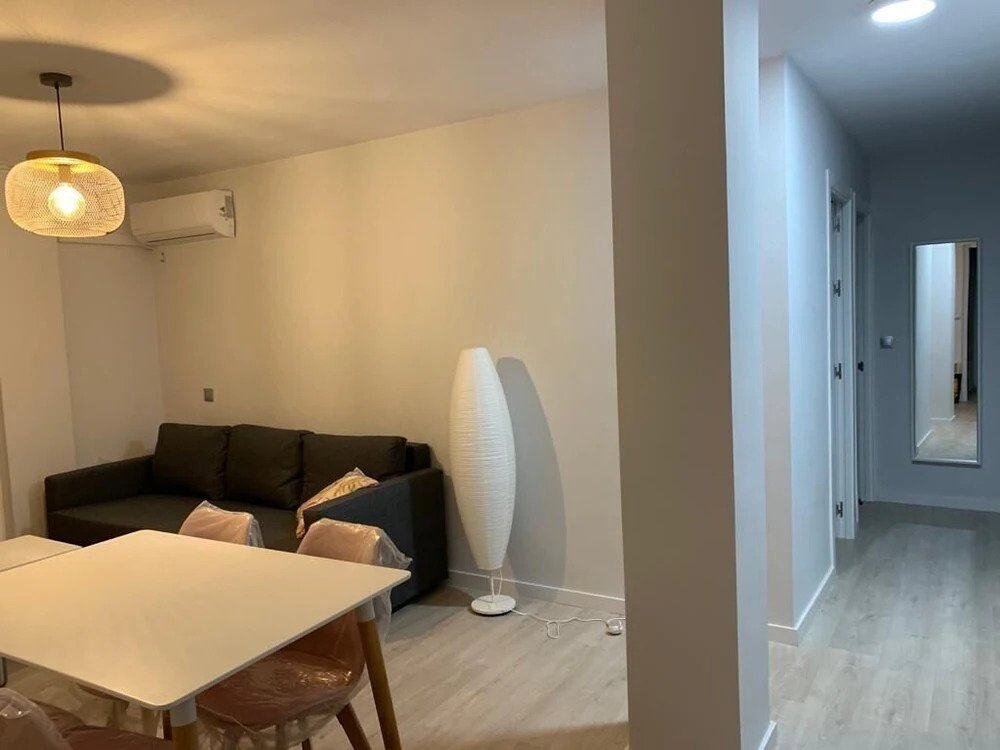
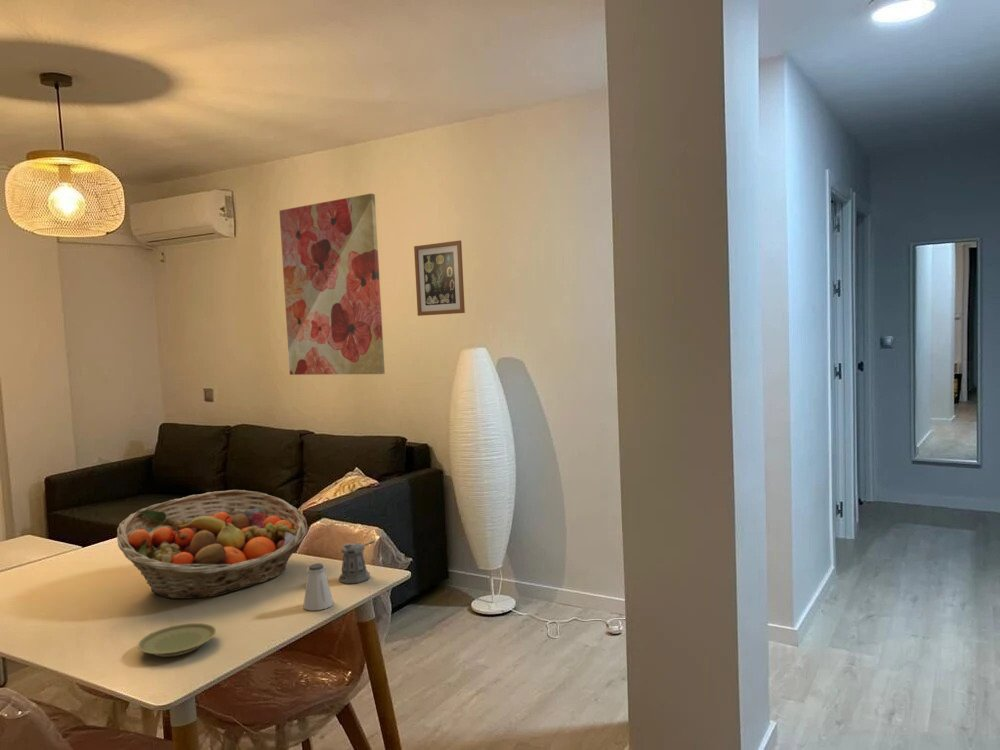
+ wall art [278,193,386,376]
+ pepper shaker [338,540,376,584]
+ fruit basket [116,489,309,600]
+ wall art [413,239,466,317]
+ plate [137,622,217,658]
+ saltshaker [302,562,334,611]
